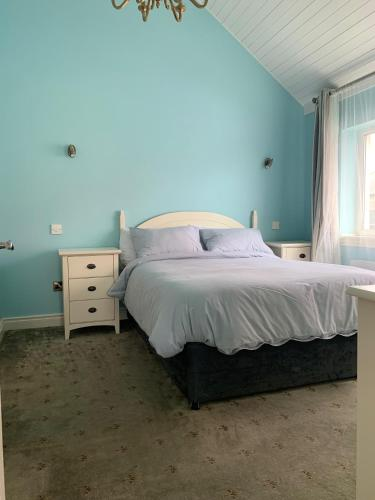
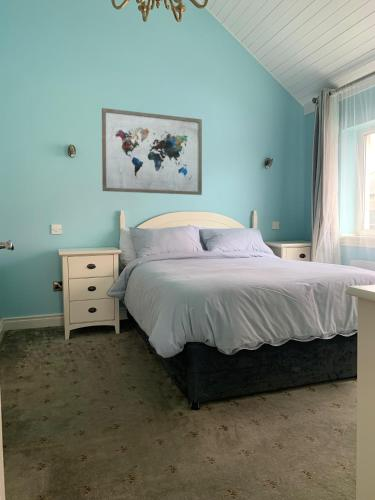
+ wall art [101,107,203,196]
